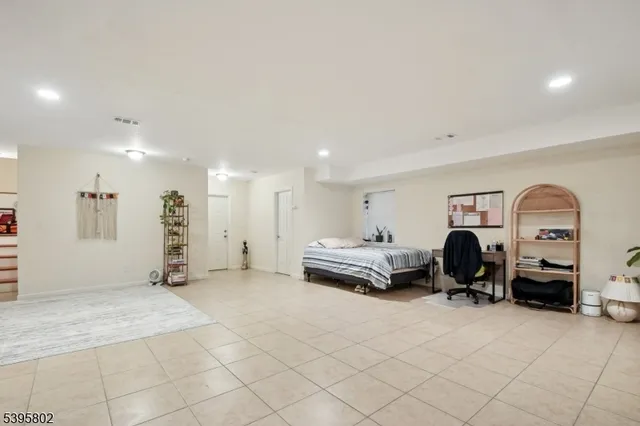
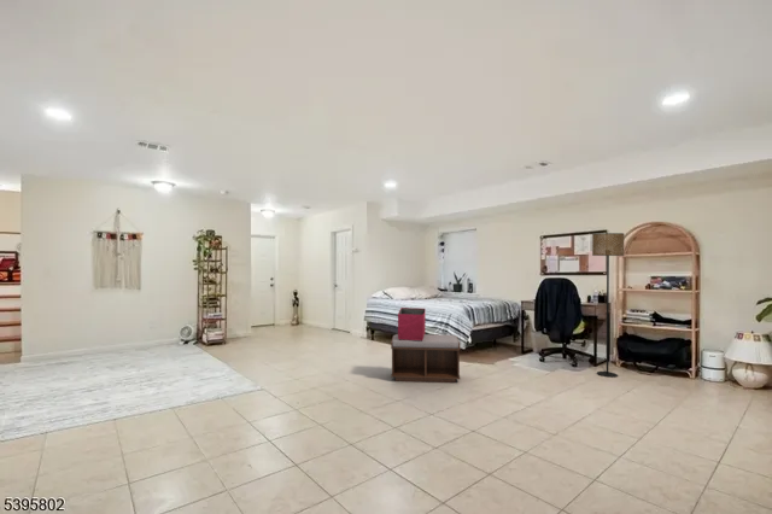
+ storage bin [397,306,427,340]
+ bench [390,333,461,384]
+ floor lamp [591,232,625,379]
